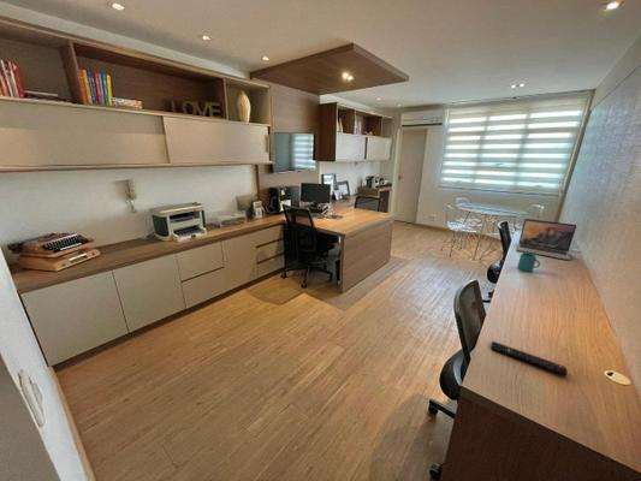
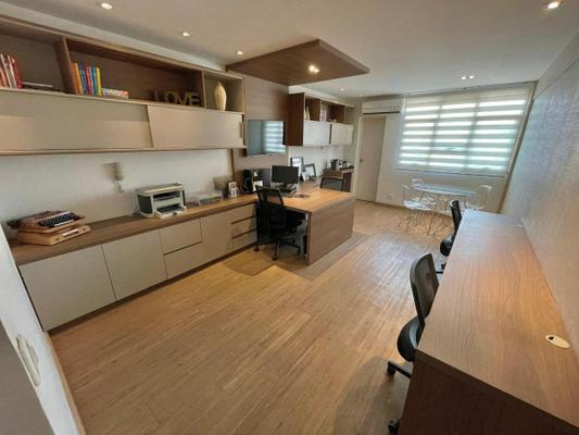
- cup [516,251,541,273]
- laptop [515,218,577,261]
- remote control [489,340,569,378]
